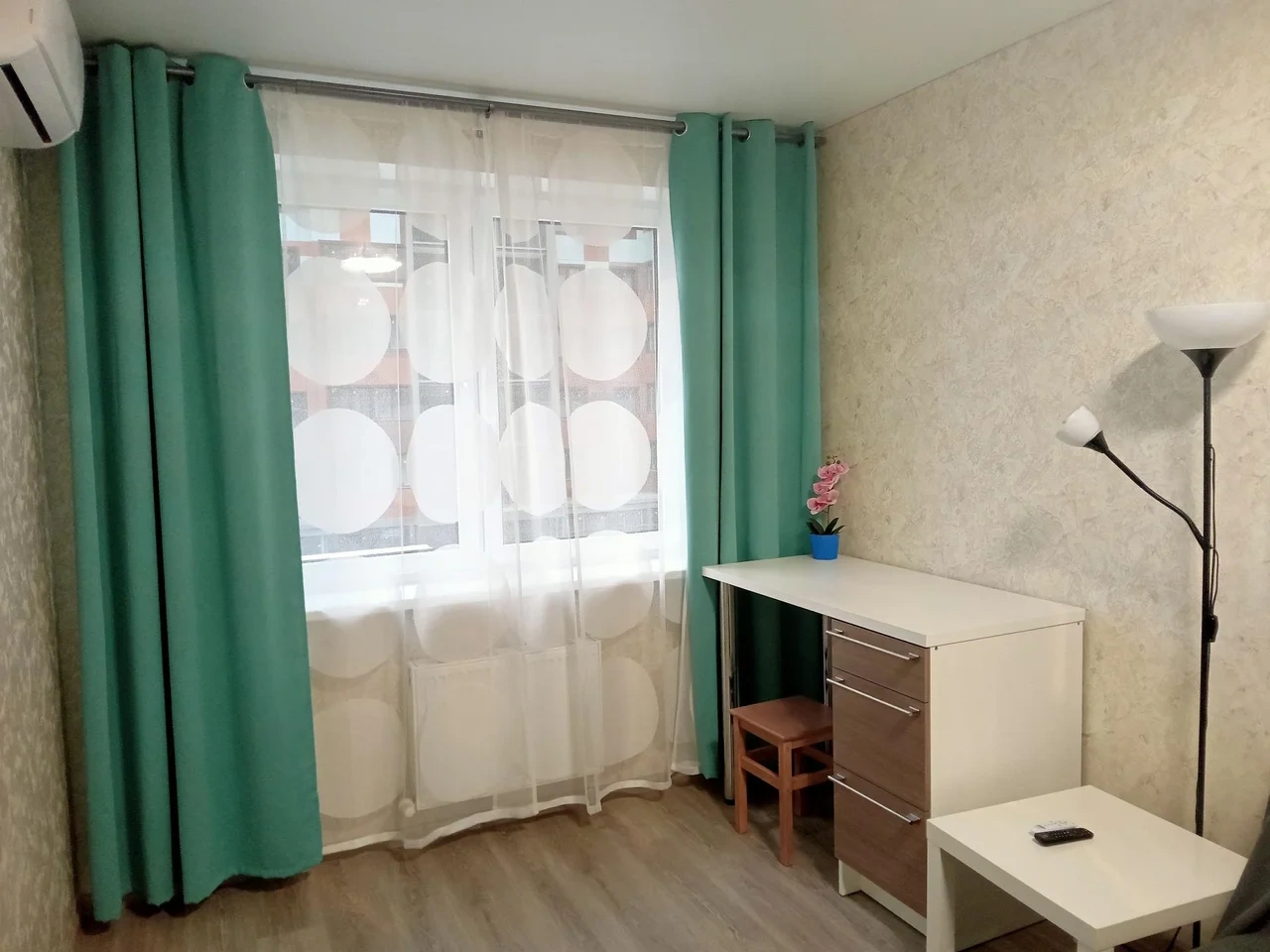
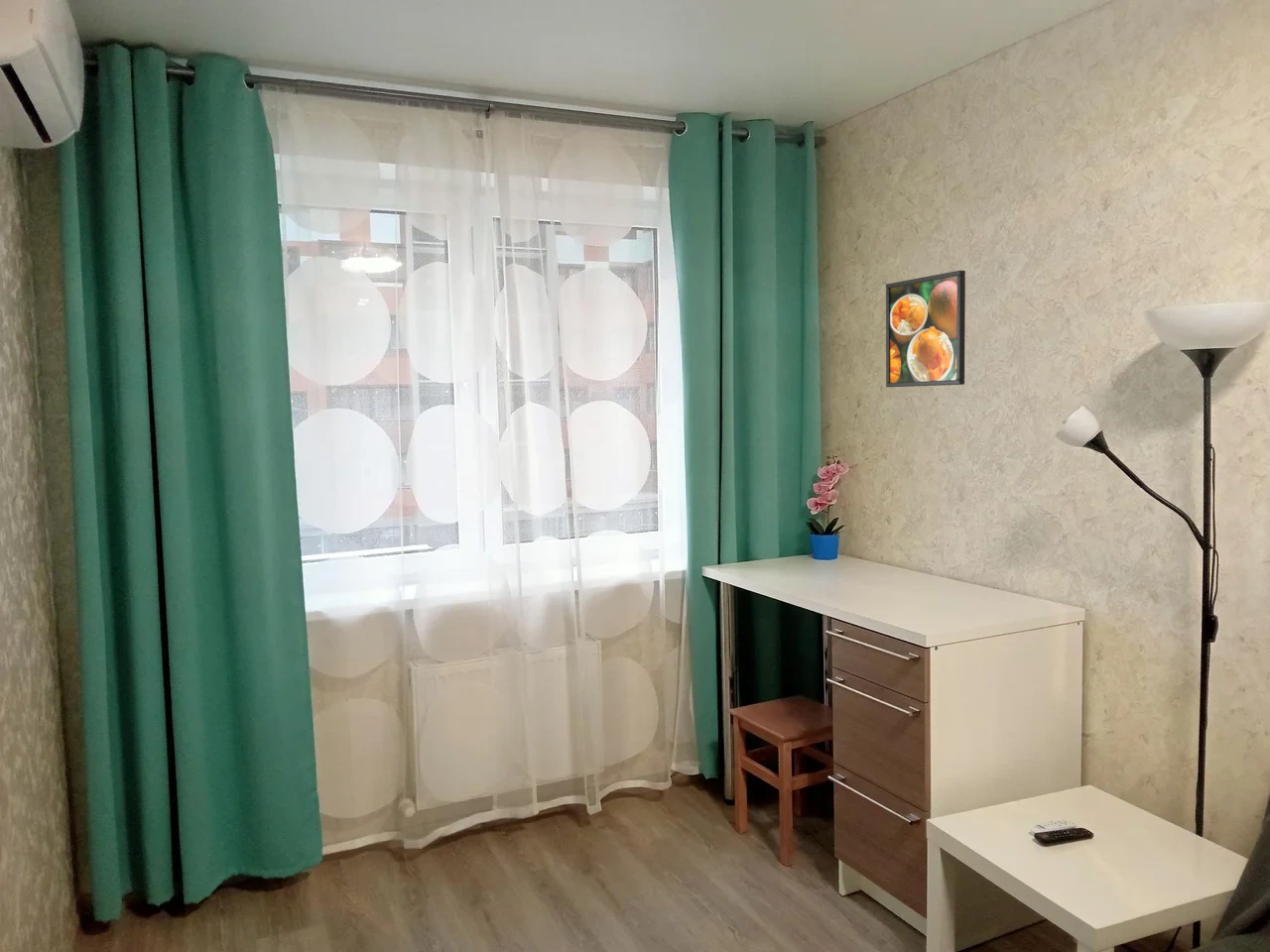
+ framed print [885,270,966,388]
